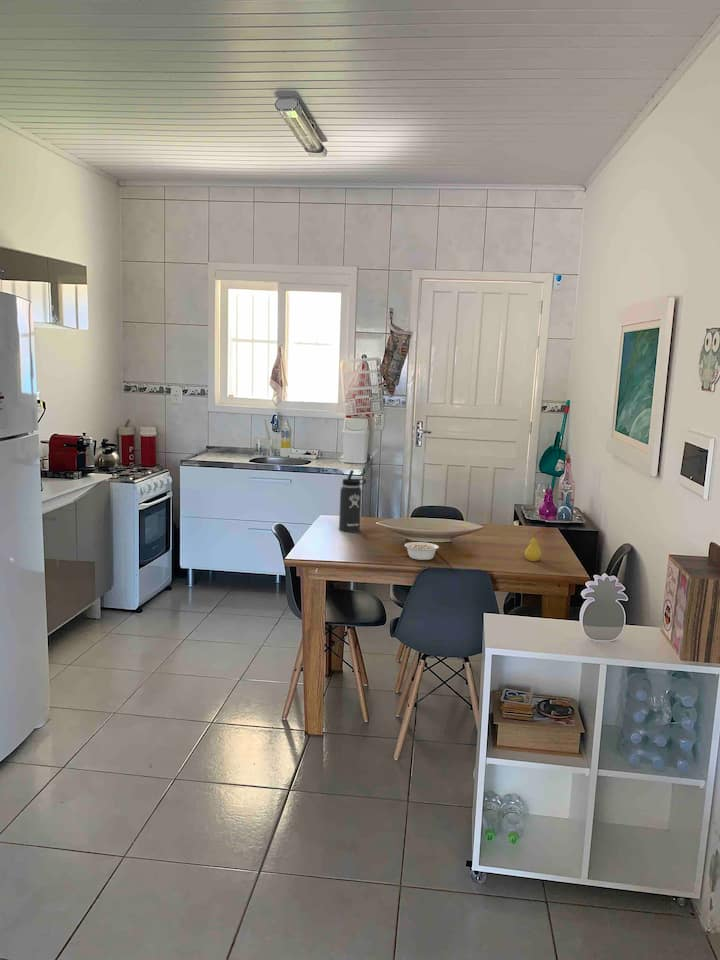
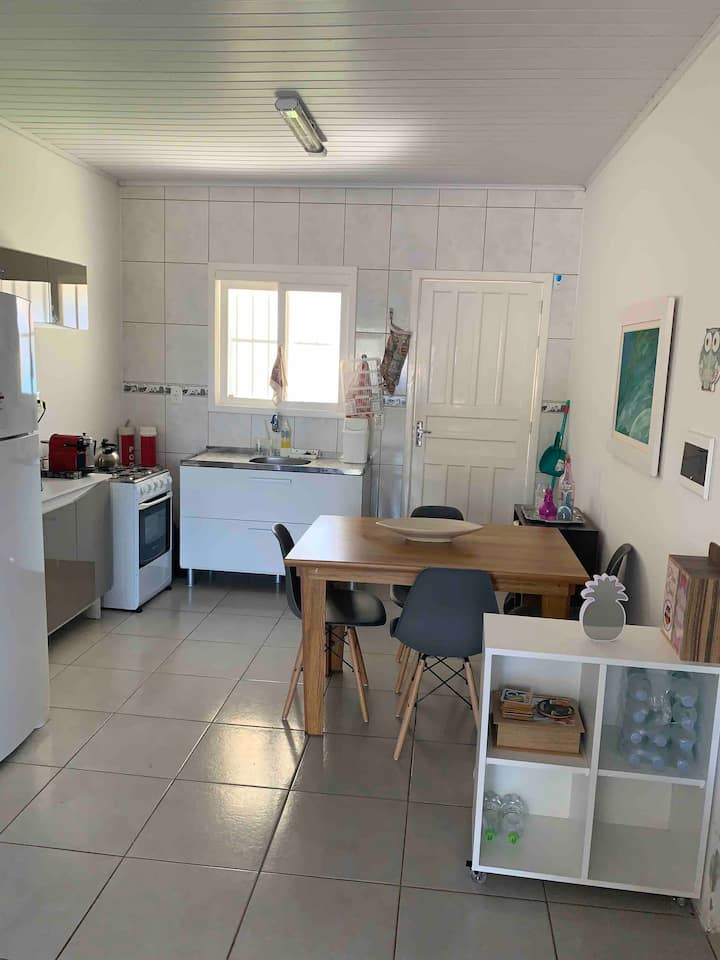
- fruit [524,531,543,562]
- legume [404,541,443,561]
- thermos bottle [338,469,367,534]
